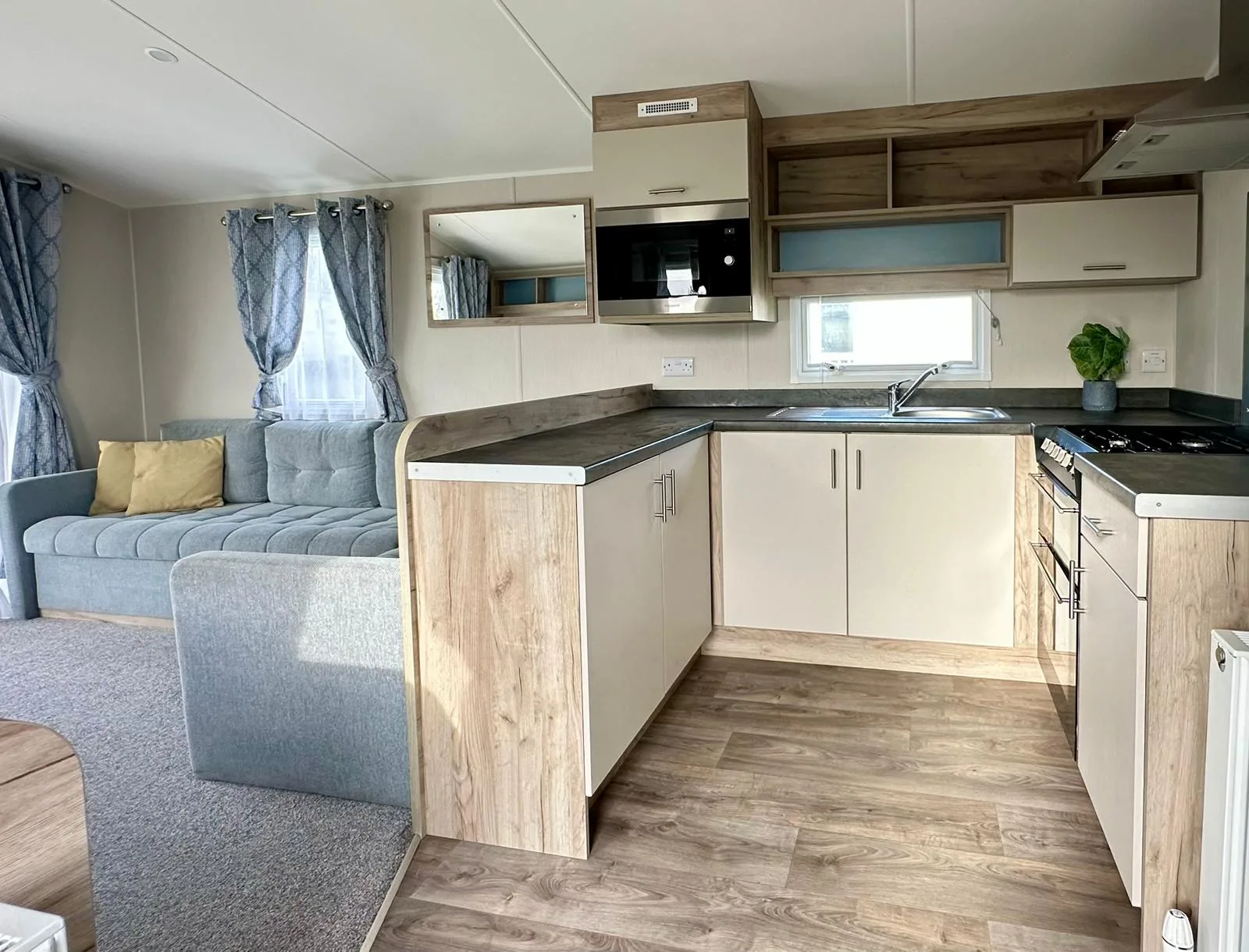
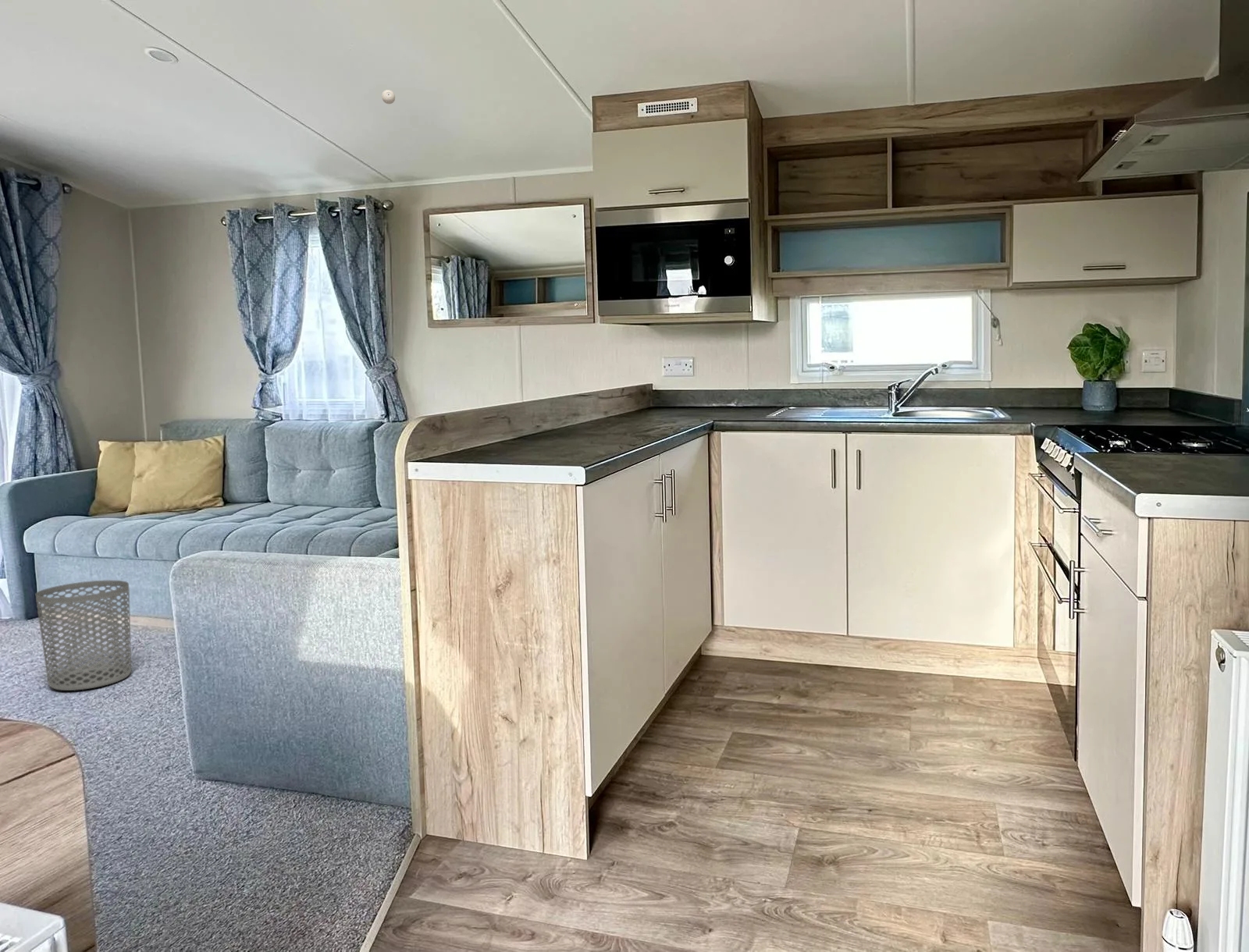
+ waste bin [35,580,132,691]
+ eyeball [381,89,396,105]
